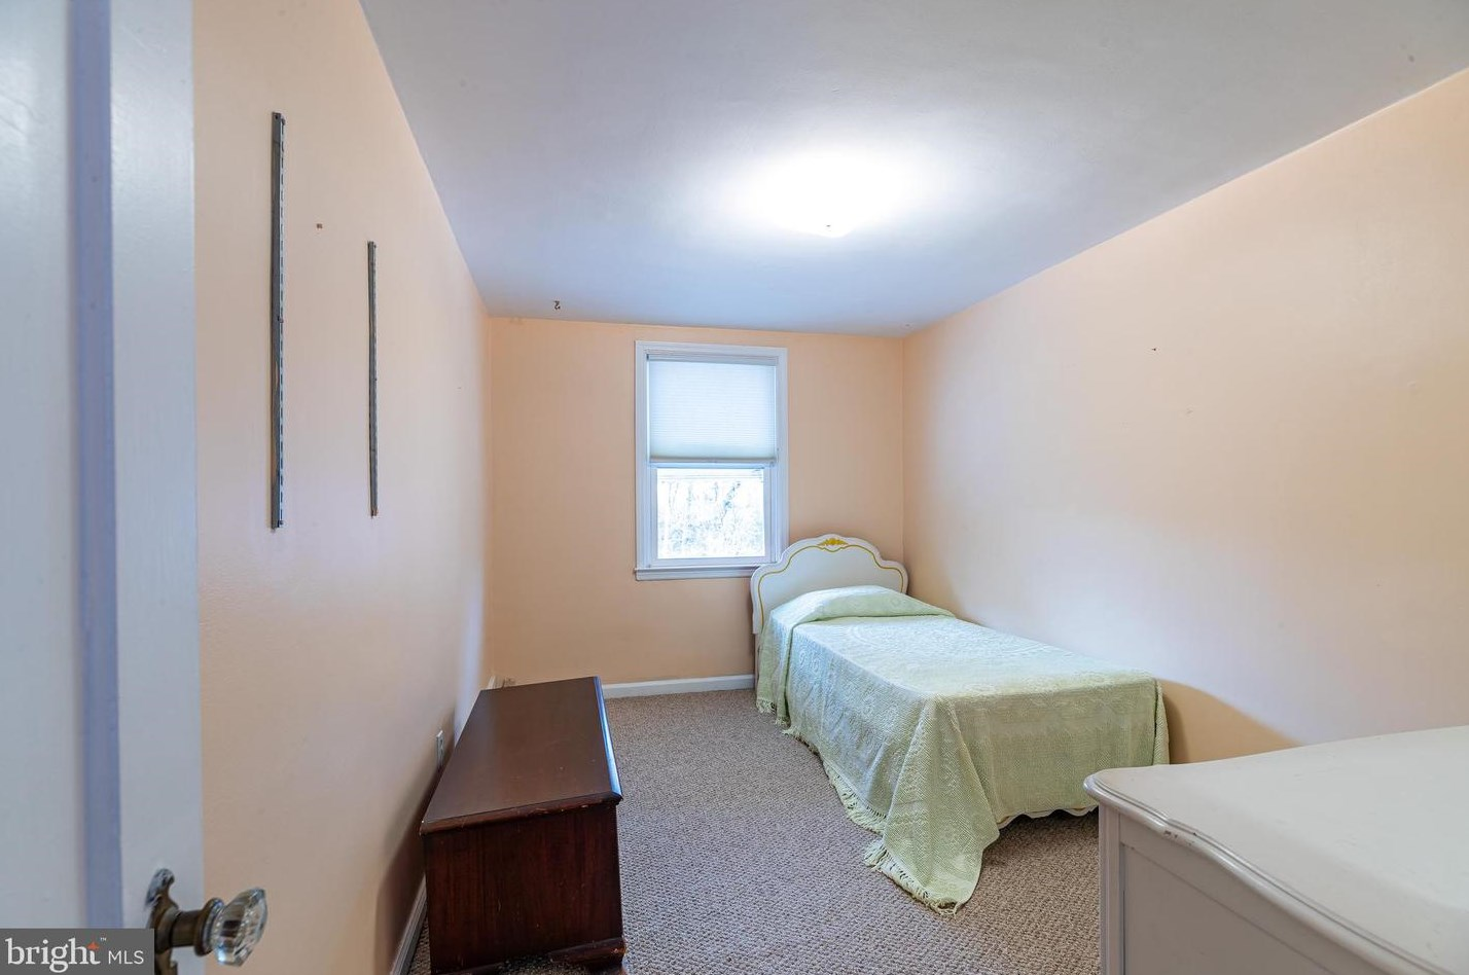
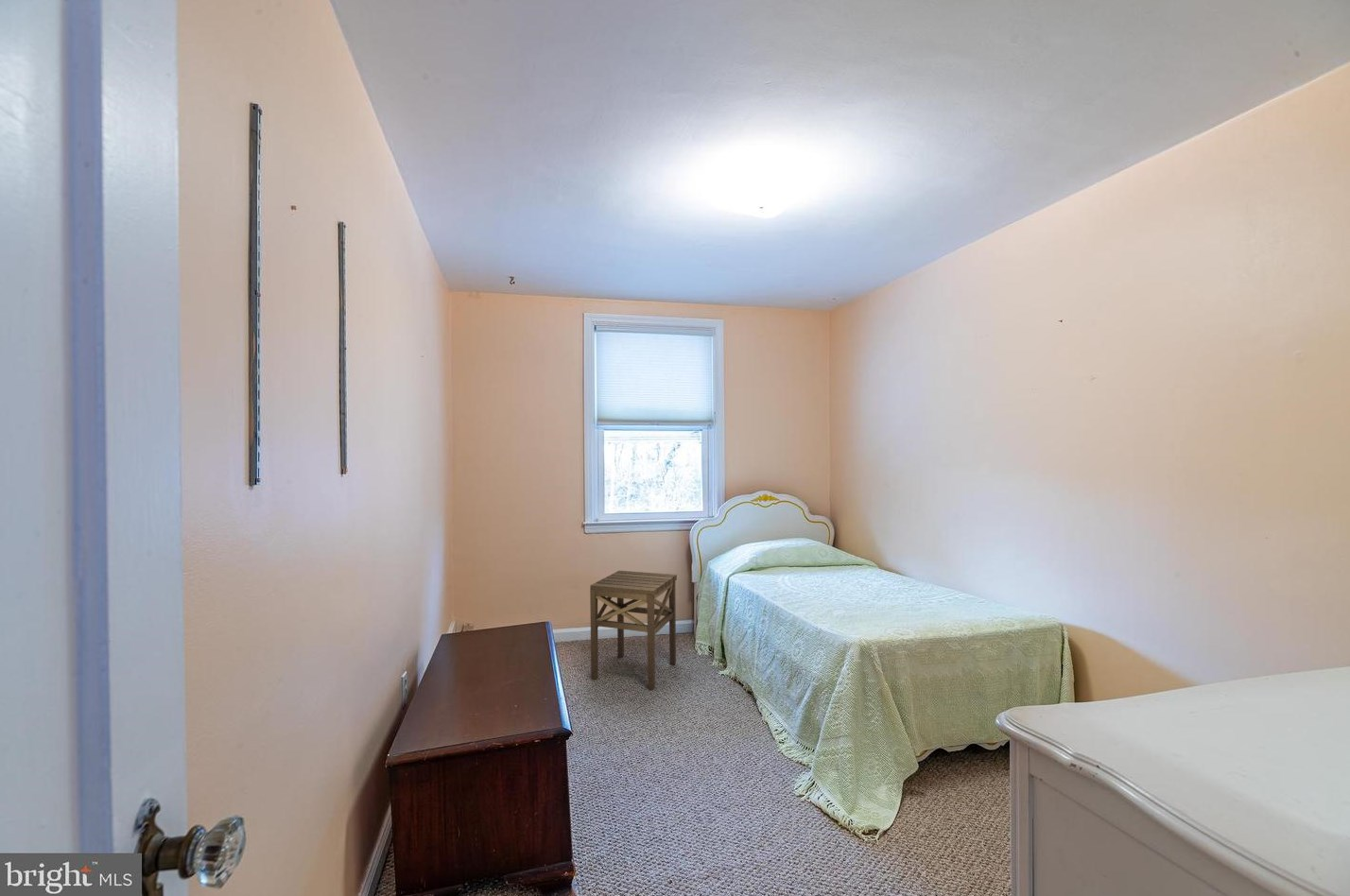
+ side table [589,570,678,690]
